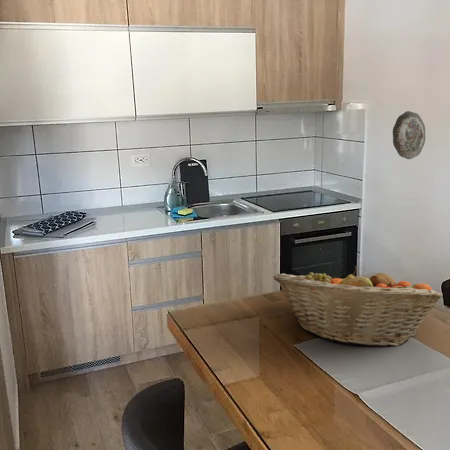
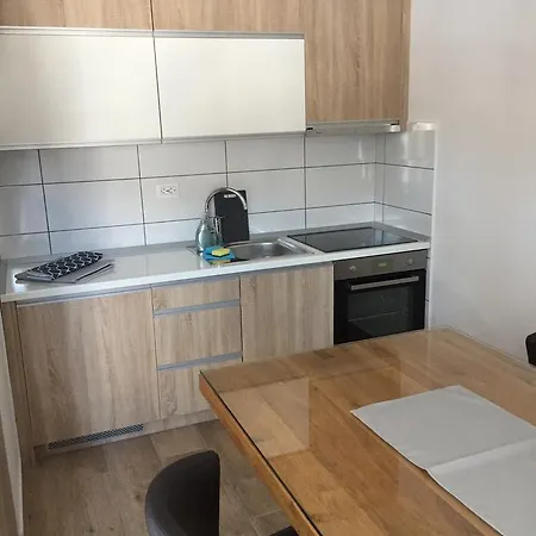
- decorative plate [392,110,426,160]
- fruit basket [272,265,444,347]
